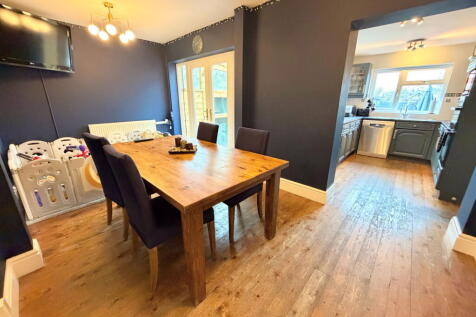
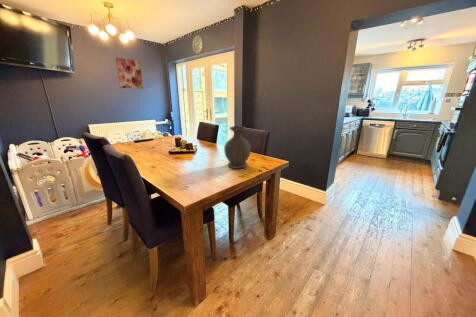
+ vase [223,125,252,170]
+ wall art [115,57,144,90]
